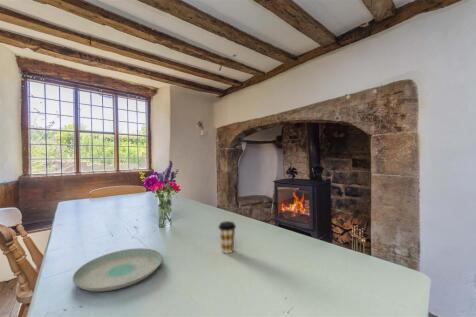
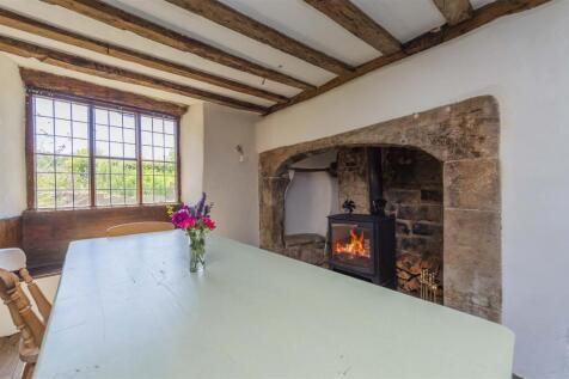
- plate [72,247,163,292]
- coffee cup [217,220,237,254]
